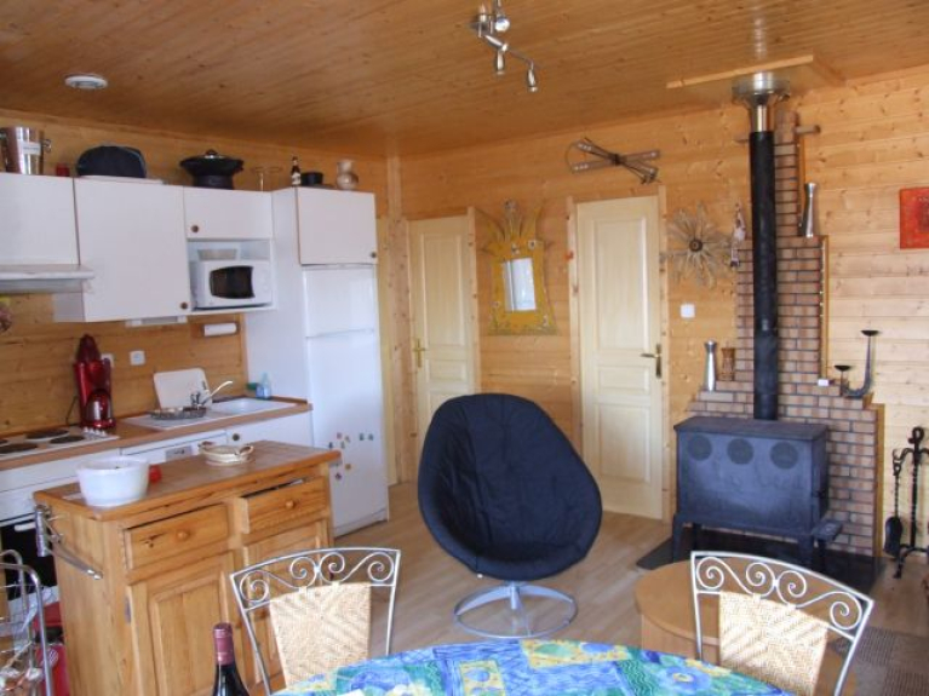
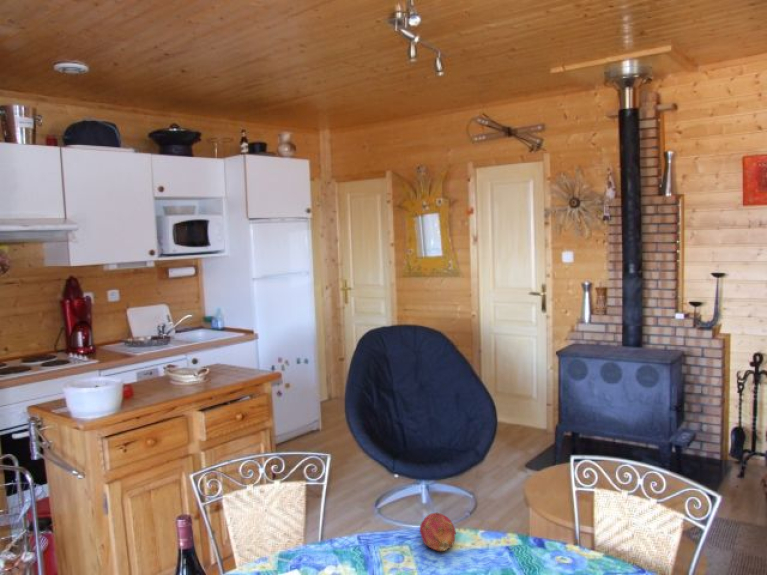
+ fruit [419,511,457,552]
